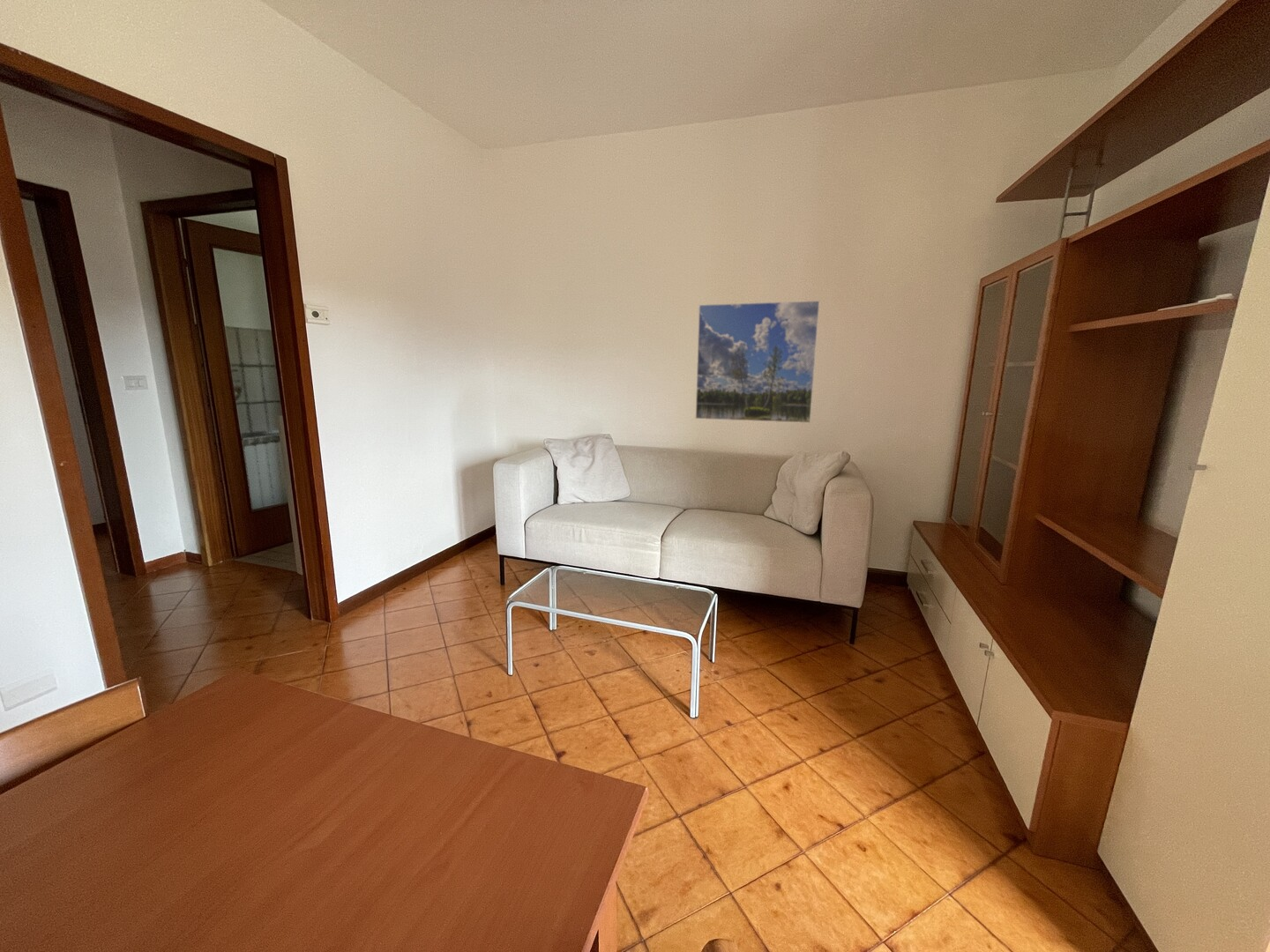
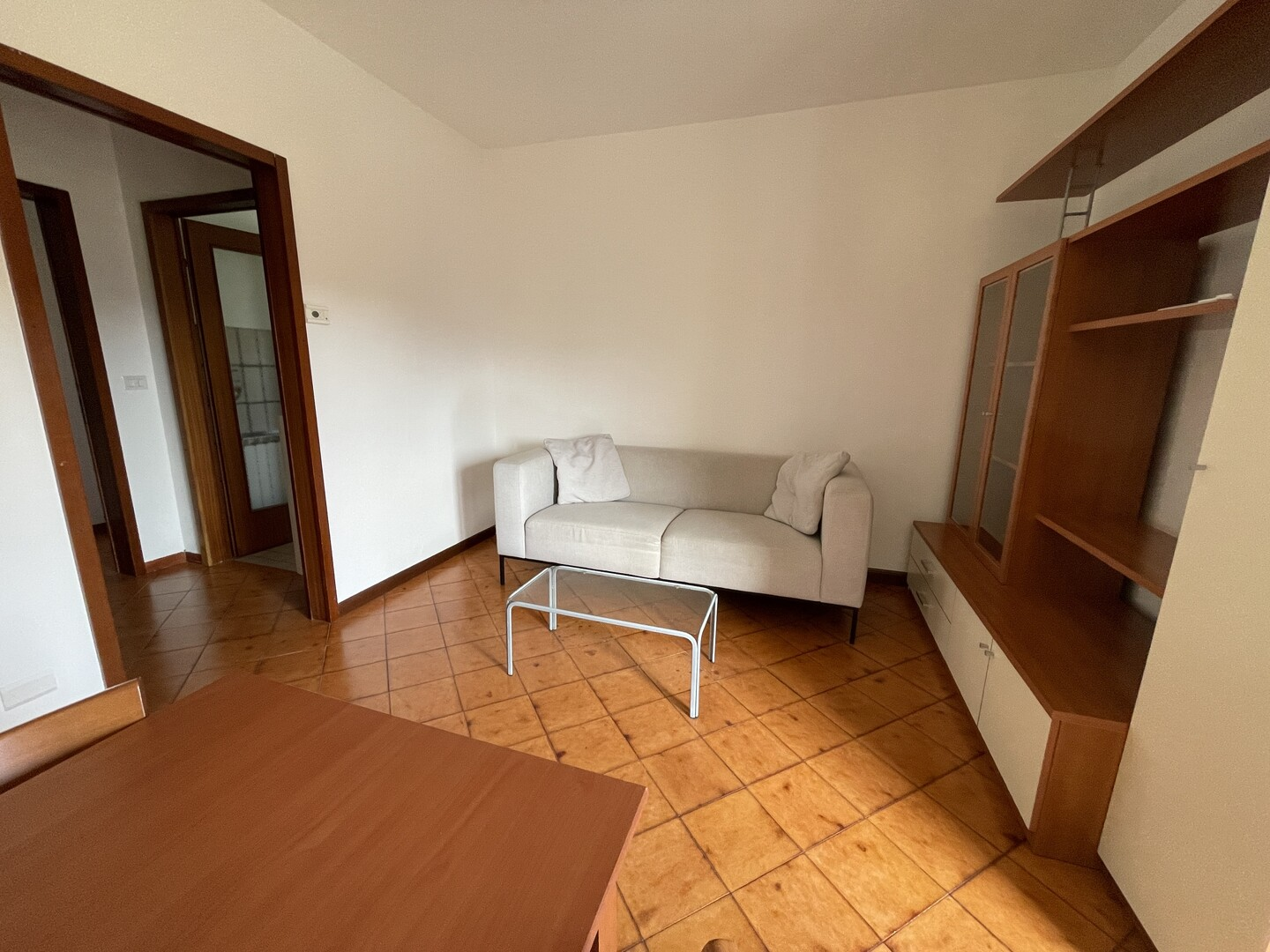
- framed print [694,300,820,424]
